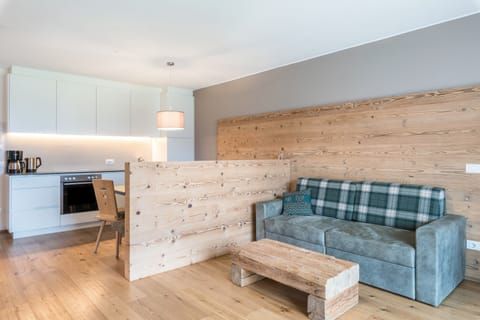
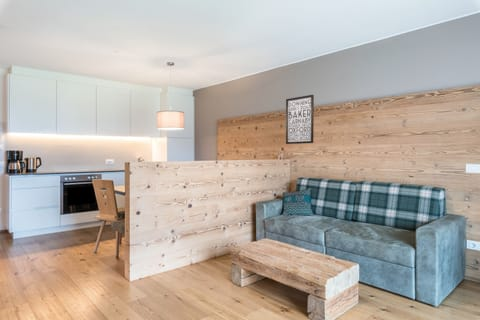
+ wall art [285,94,315,145]
